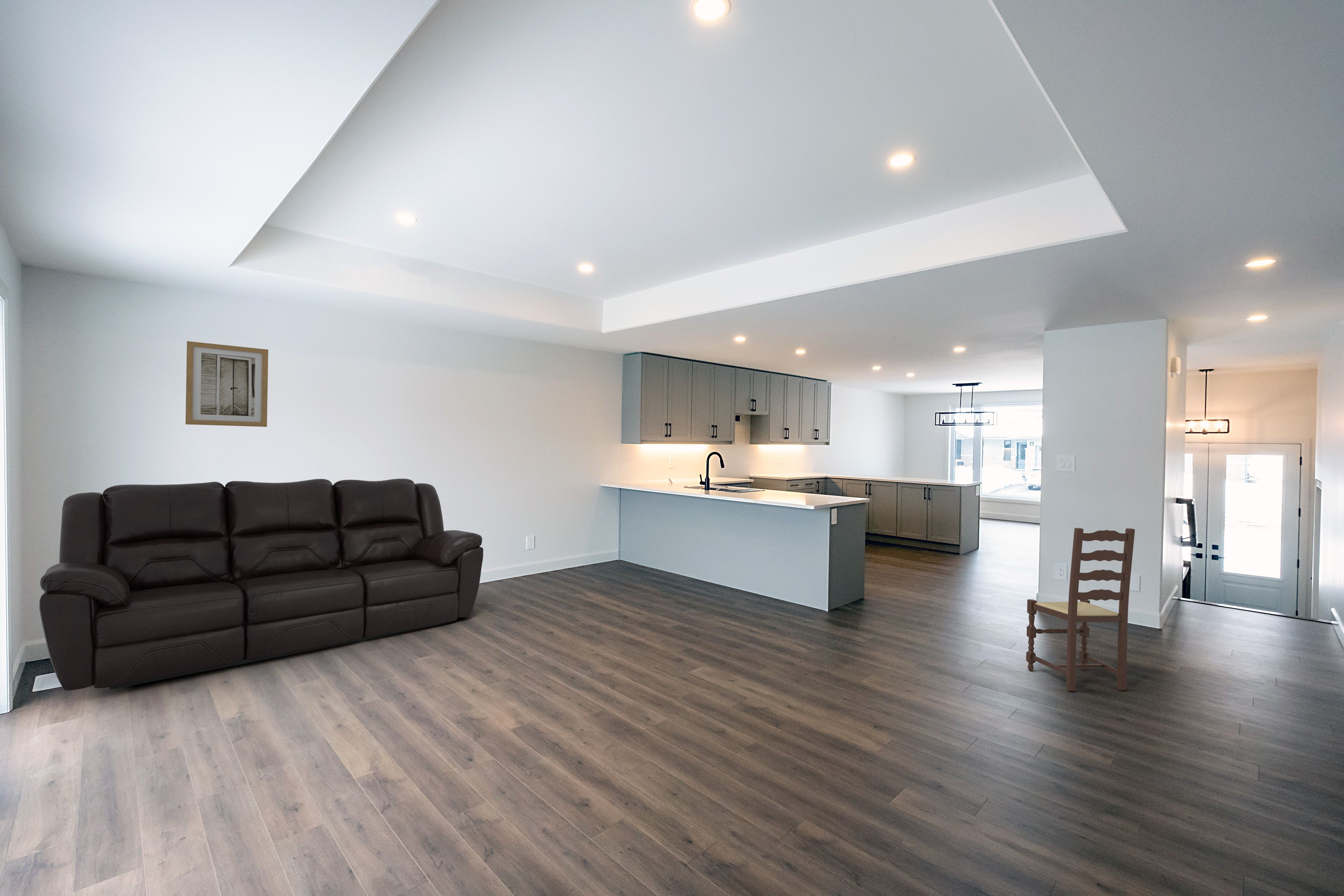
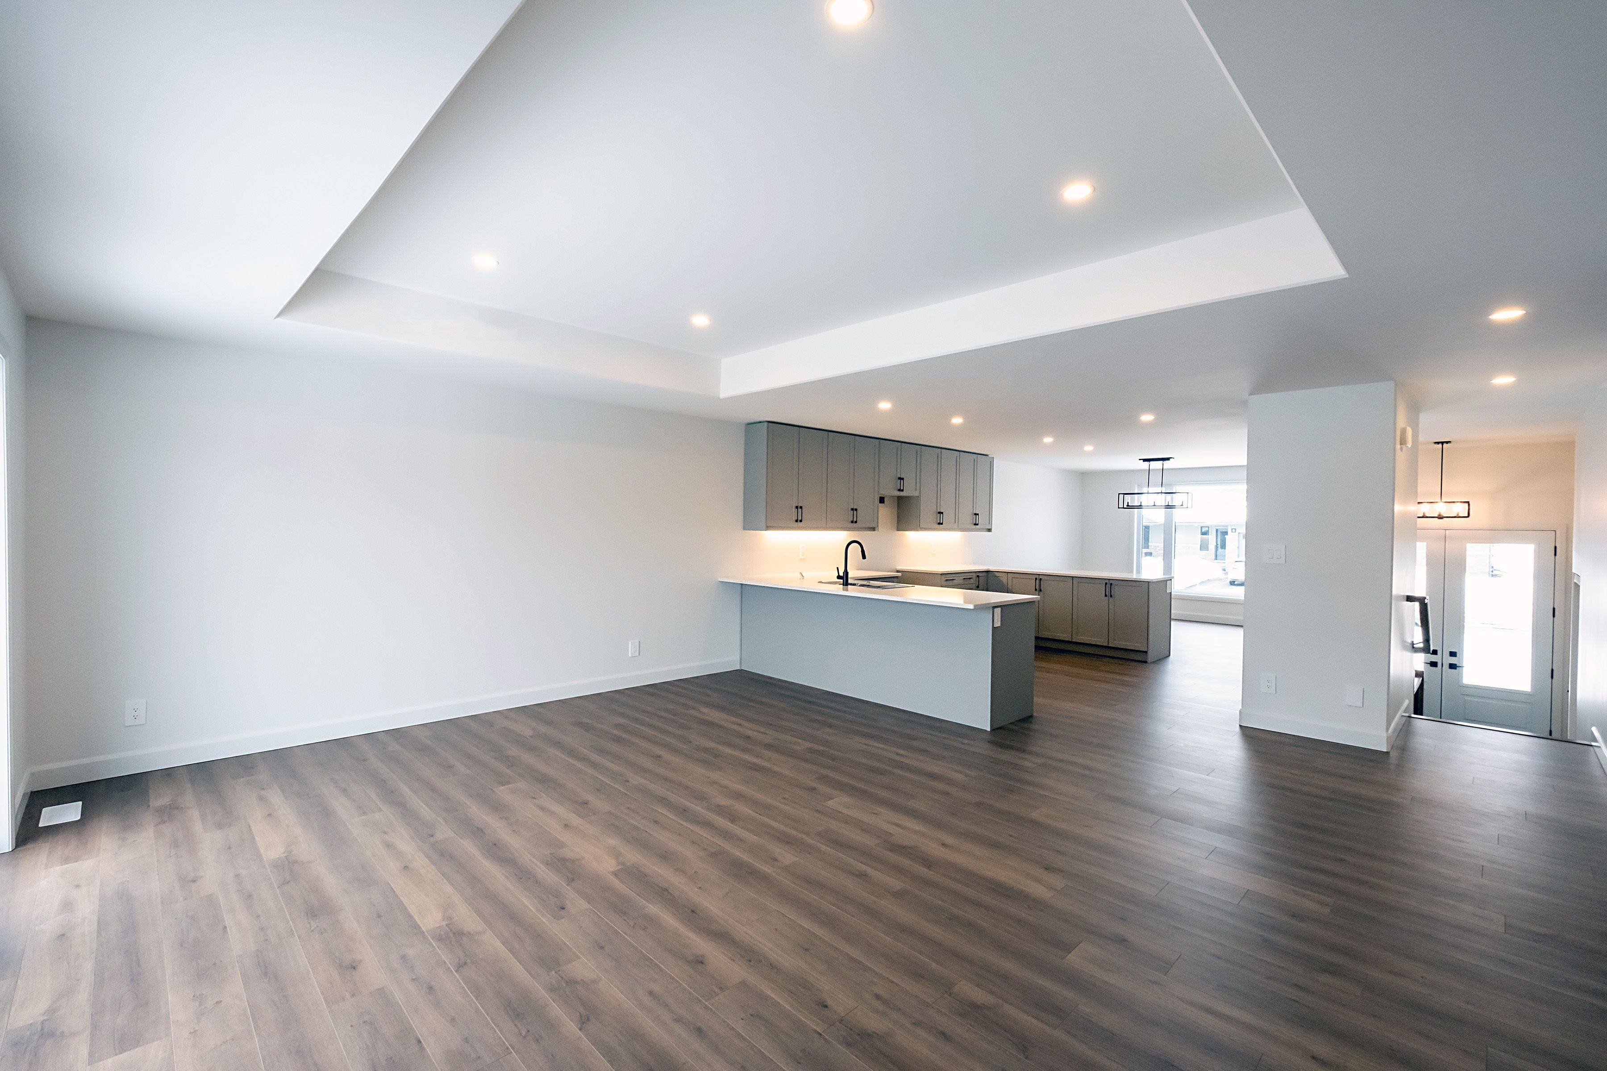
- sofa [39,478,484,691]
- wall art [185,341,269,427]
- dining chair [1026,528,1135,692]
